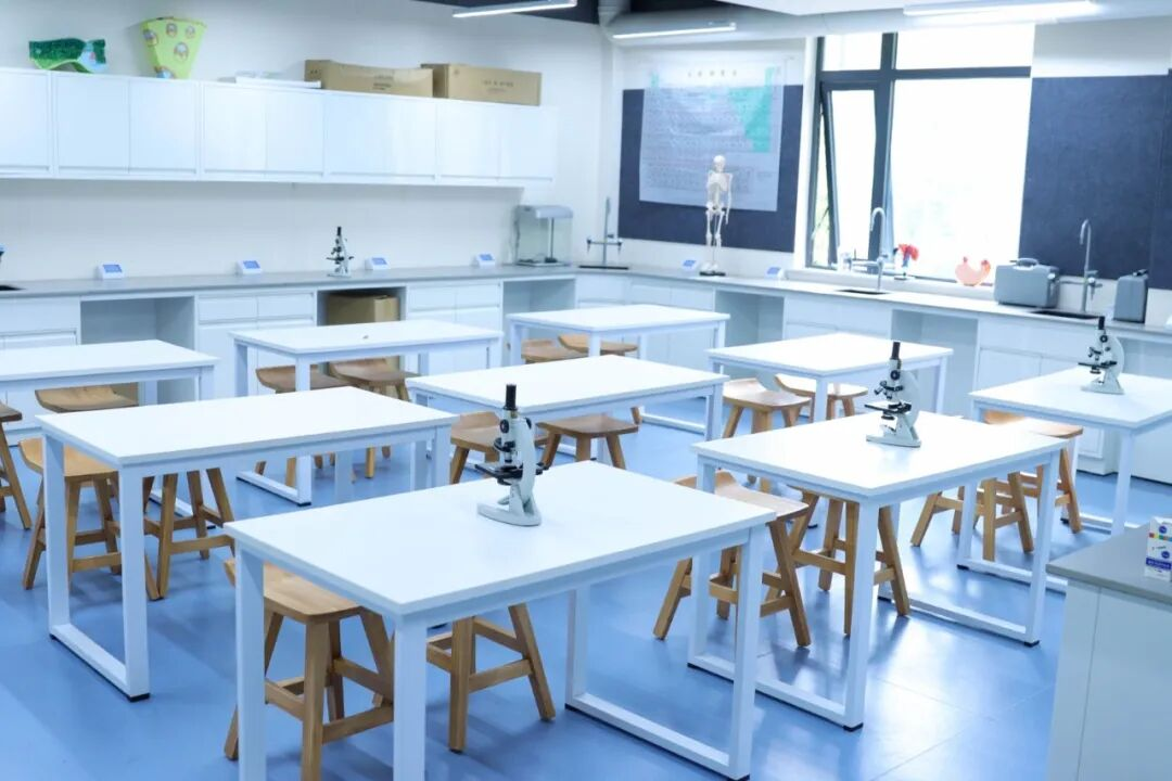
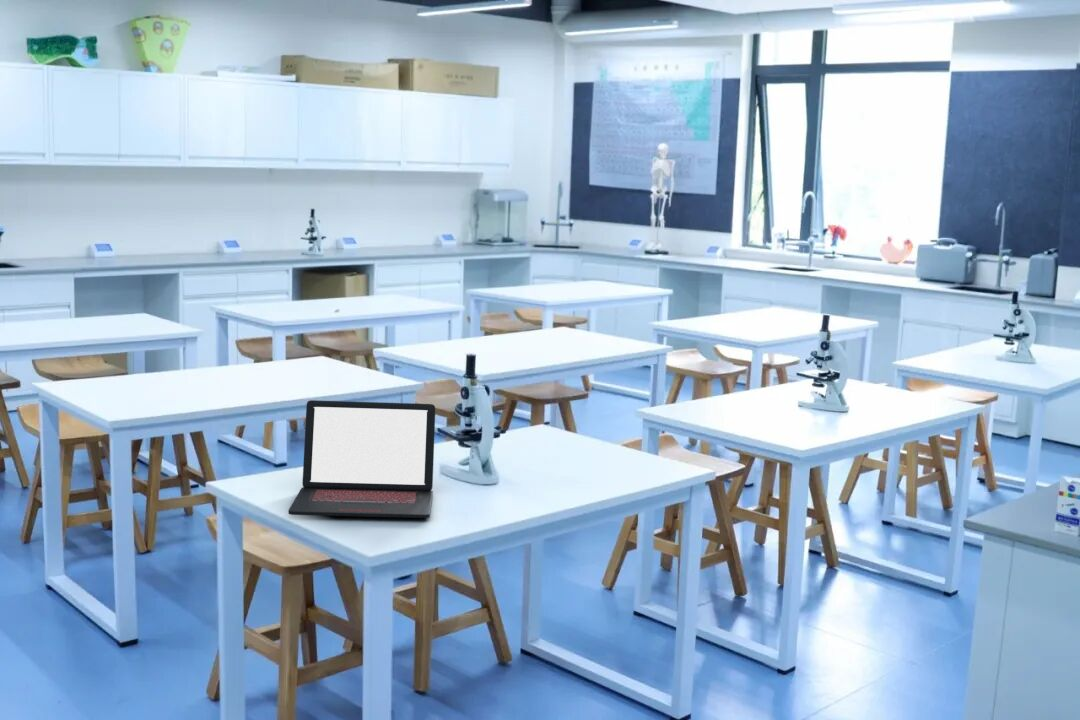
+ laptop [287,399,436,519]
